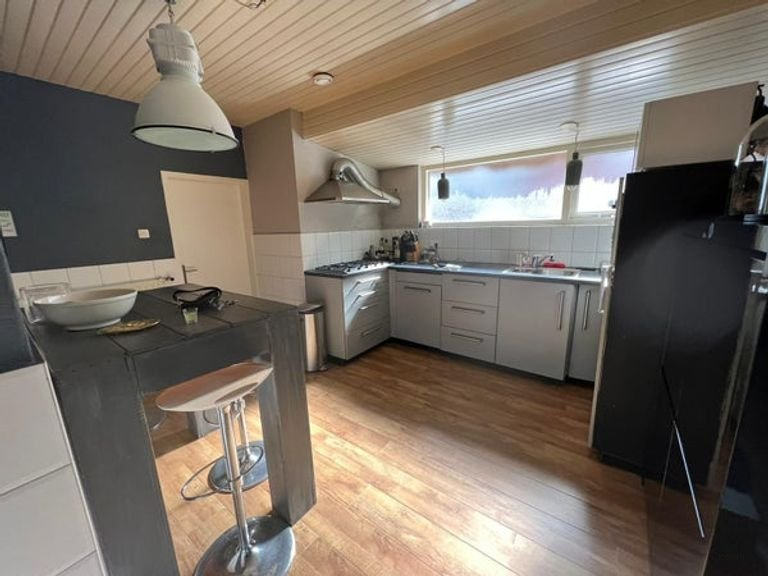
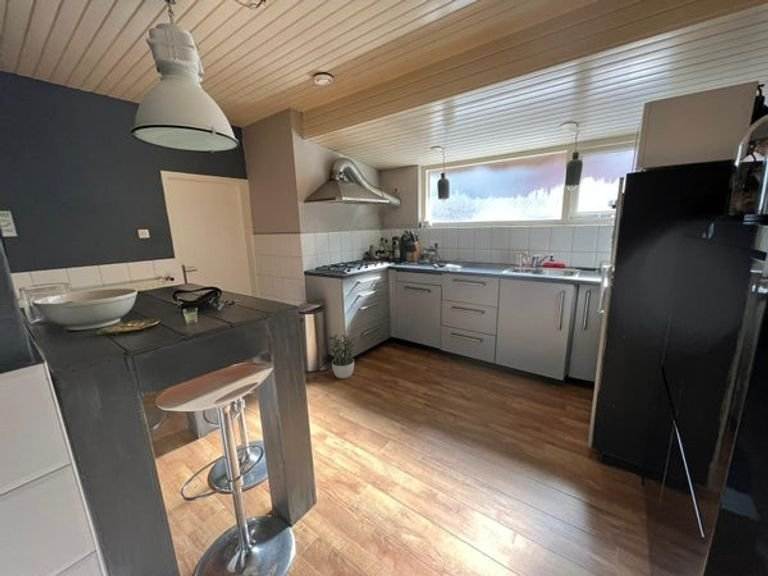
+ potted plant [324,333,357,379]
